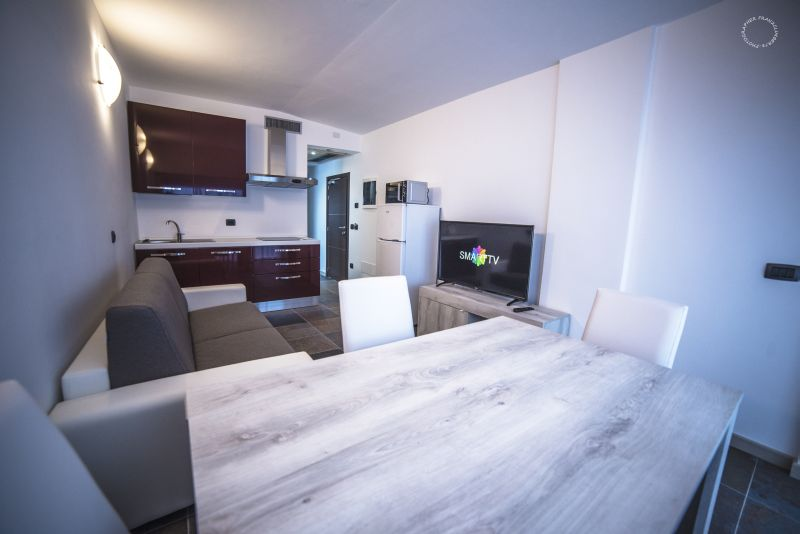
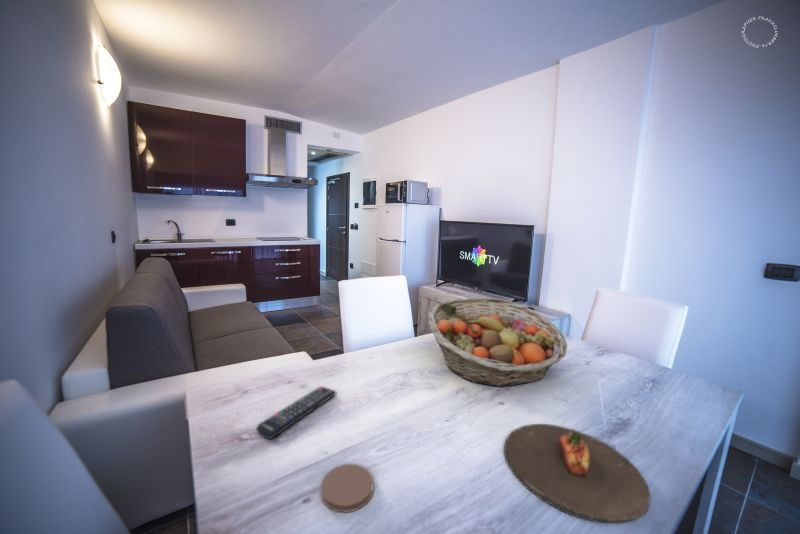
+ fruit basket [427,296,568,388]
+ plate [503,423,652,524]
+ remote control [255,385,338,441]
+ coaster [320,463,375,514]
